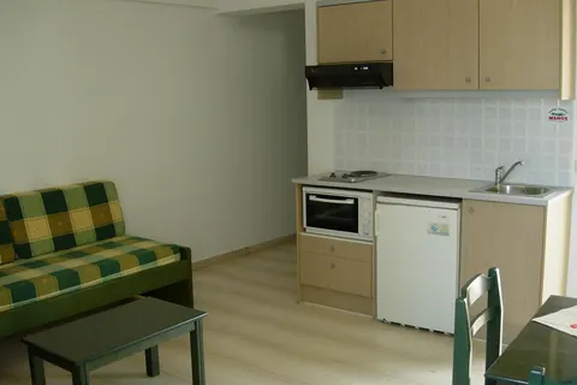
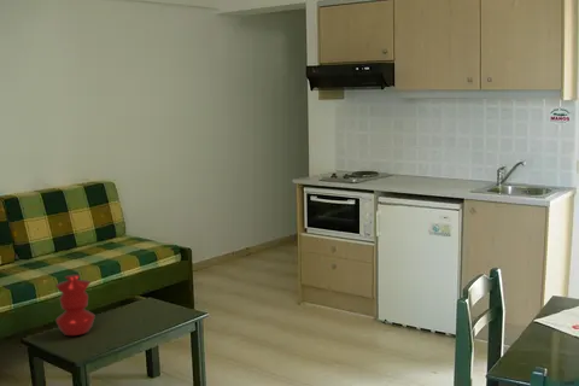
+ vase [54,274,95,337]
